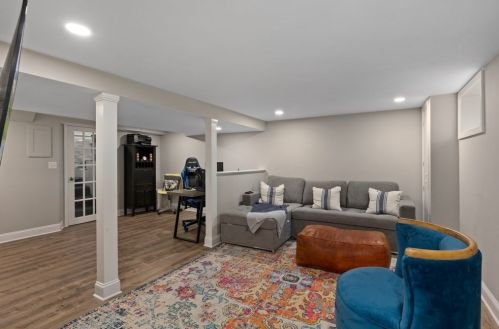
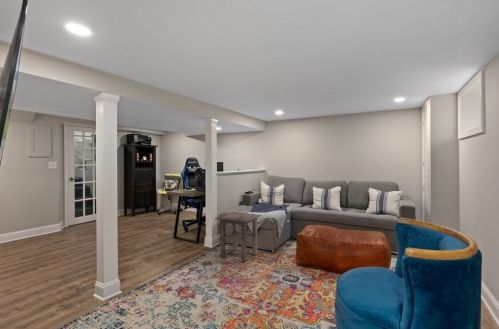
+ side table [214,211,263,263]
